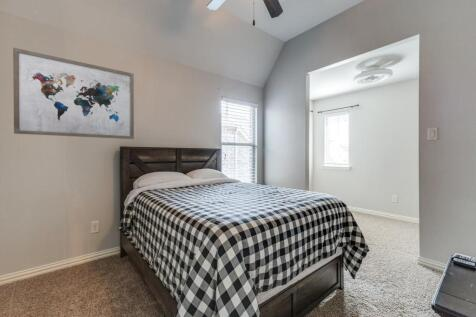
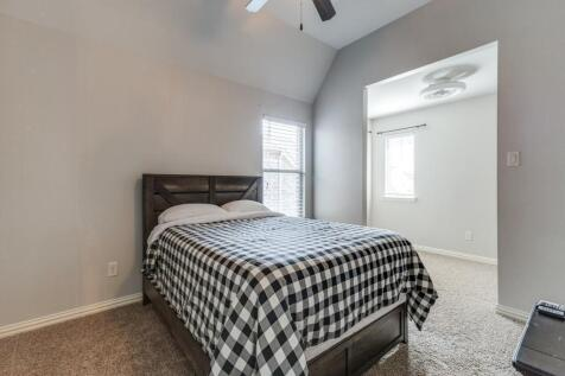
- wall art [12,47,135,140]
